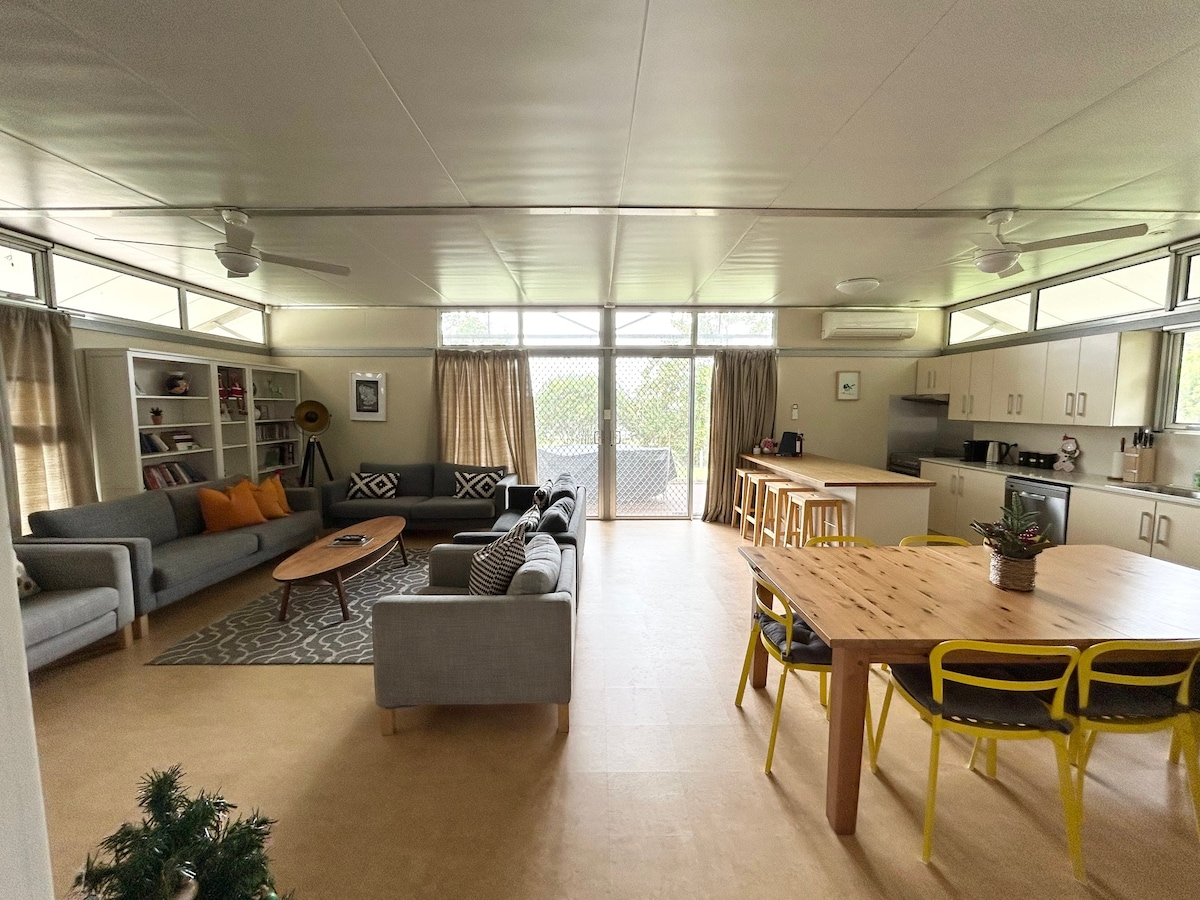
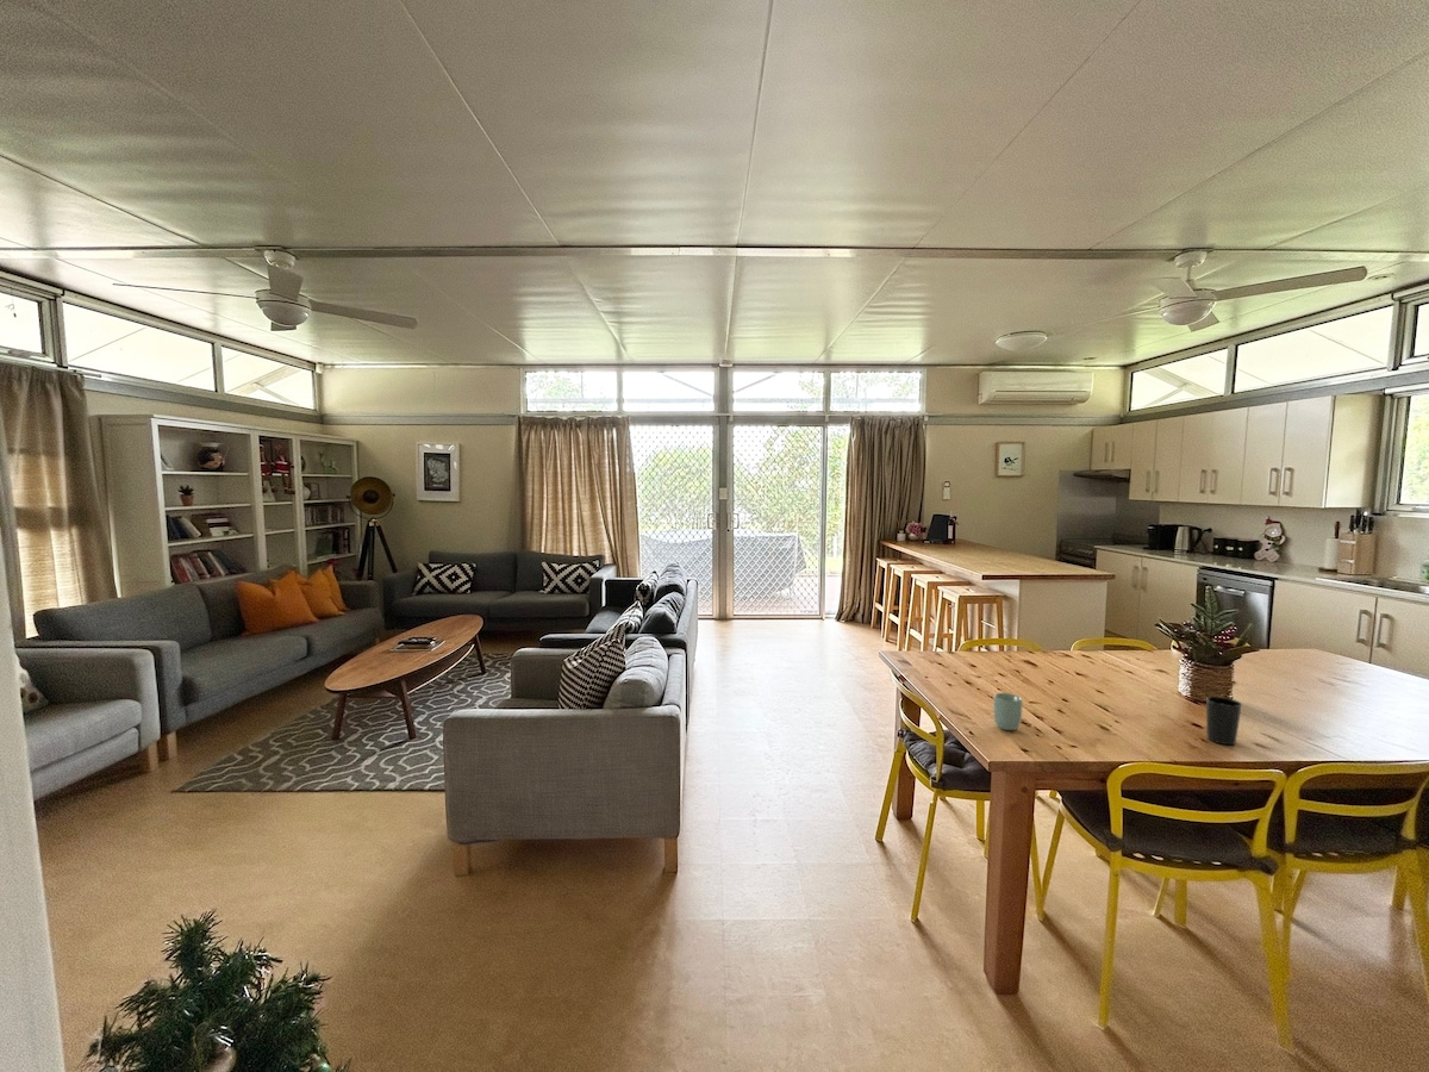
+ cup [992,692,1023,731]
+ cup [1205,696,1243,746]
